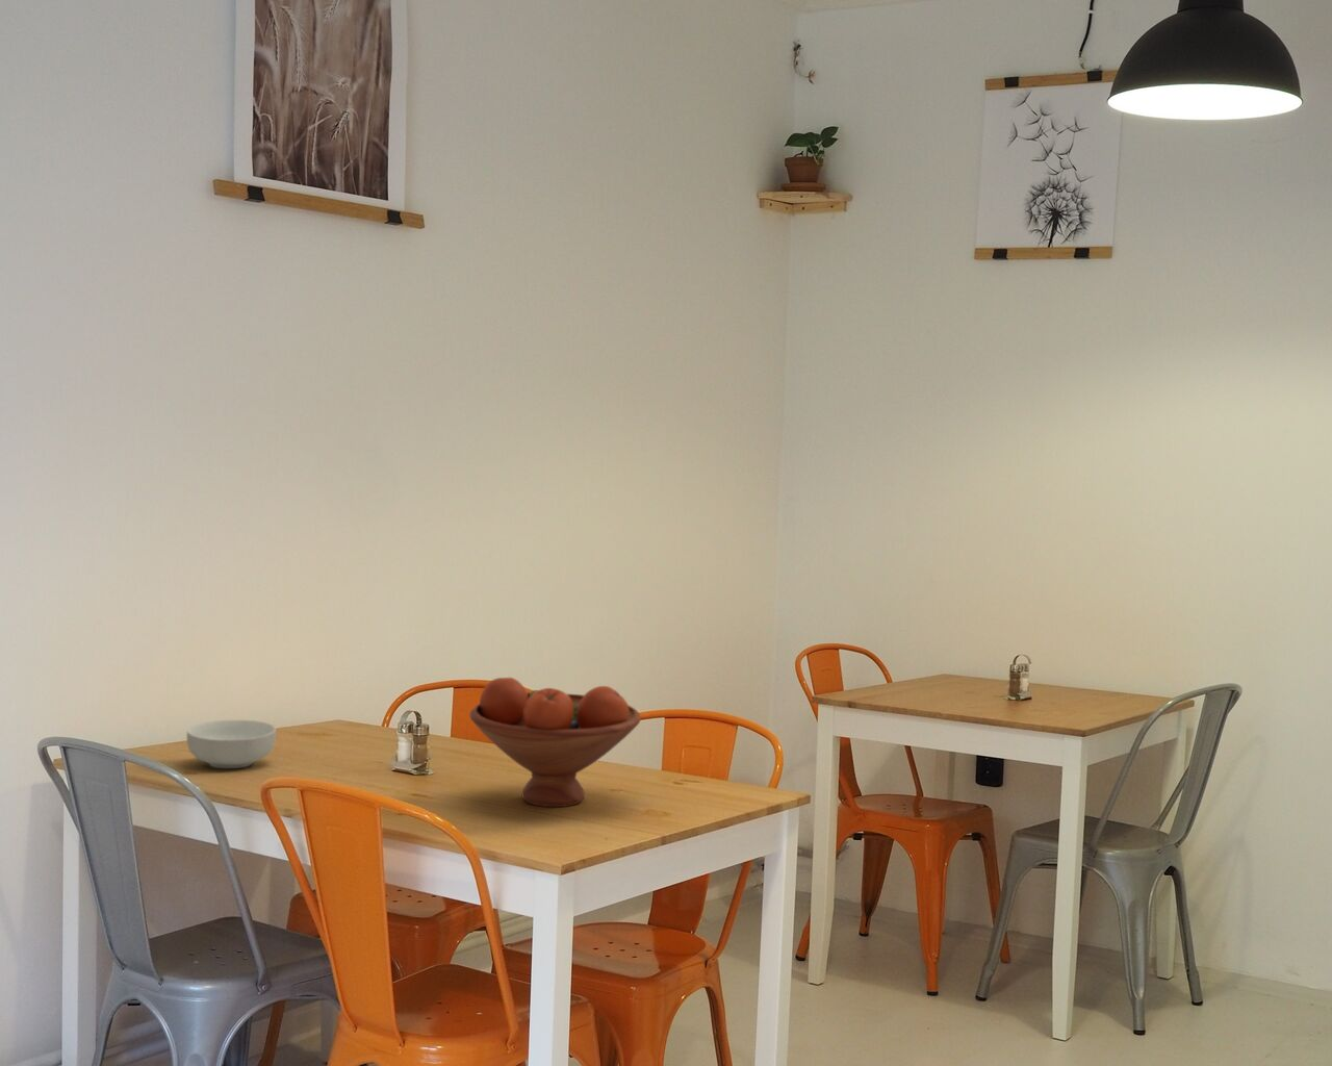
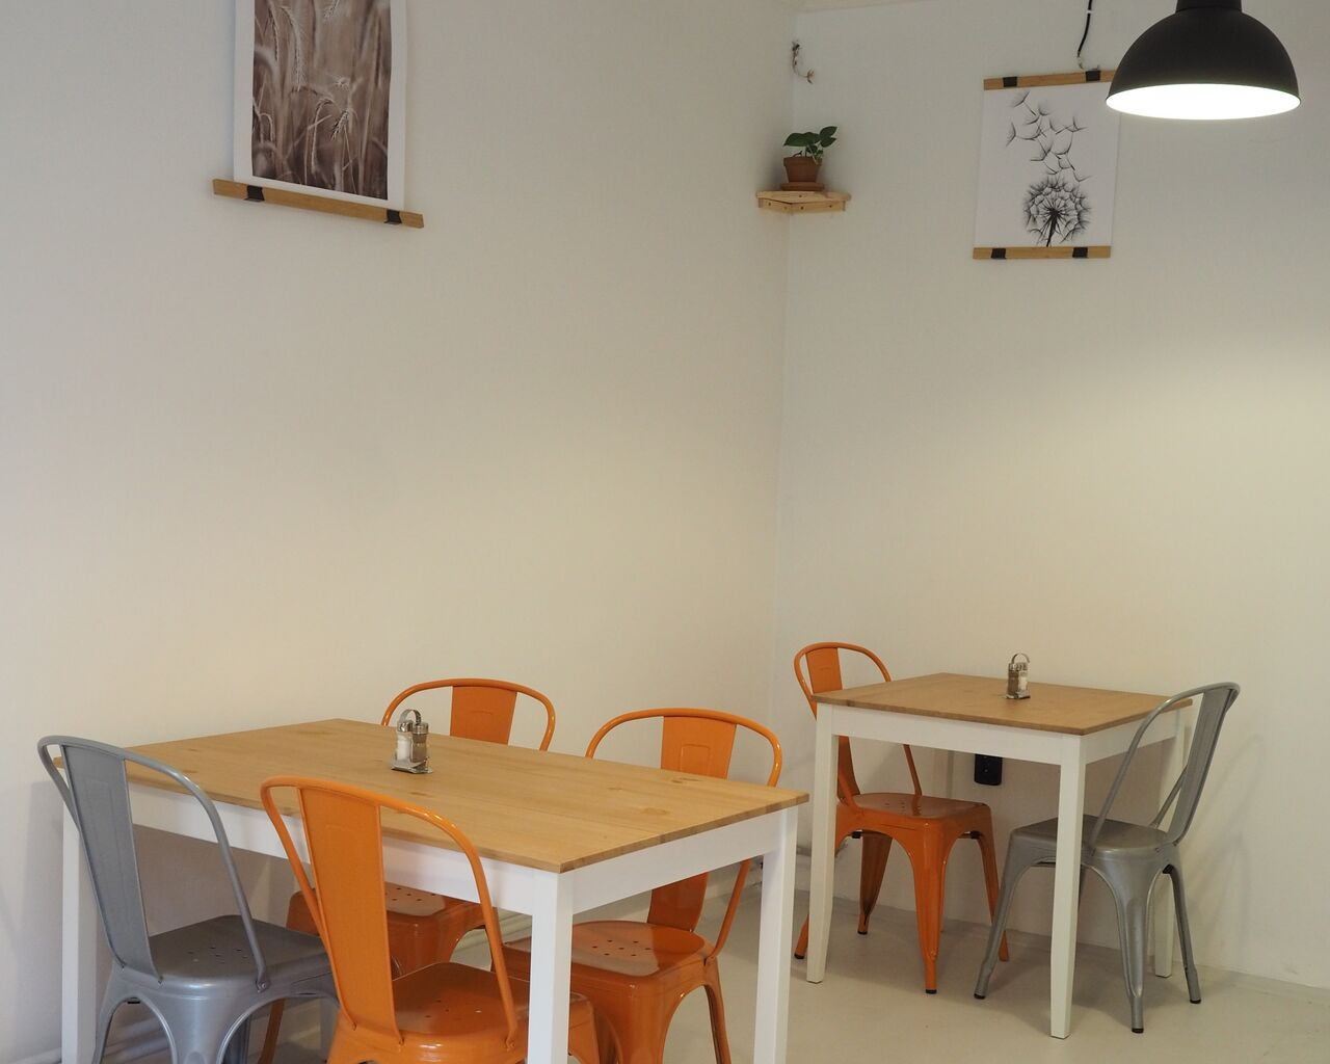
- fruit bowl [469,677,642,808]
- cereal bowl [185,719,277,769]
